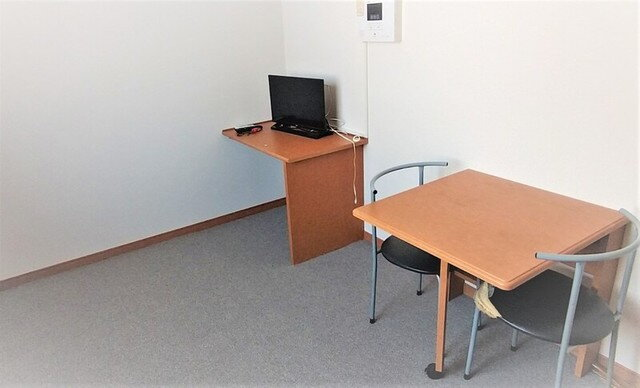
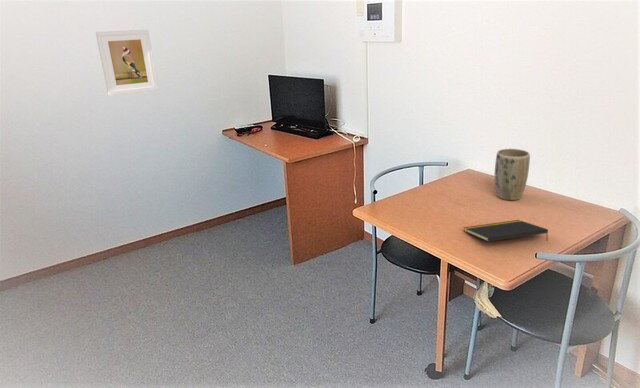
+ notepad [463,219,549,243]
+ plant pot [494,148,531,201]
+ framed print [95,29,159,96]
